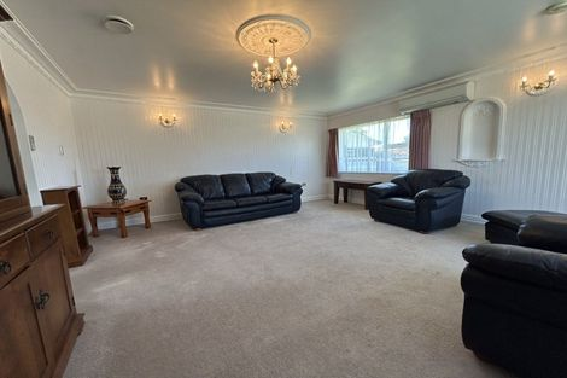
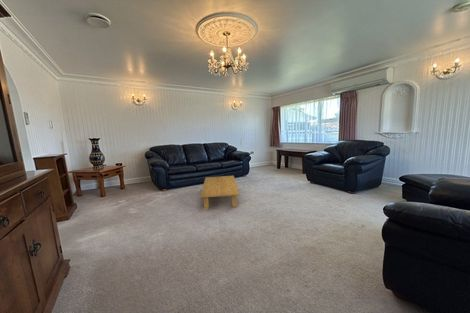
+ coffee table [199,175,240,210]
